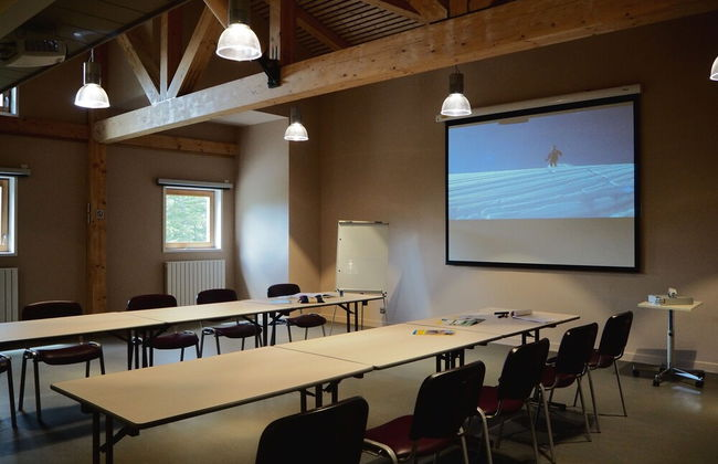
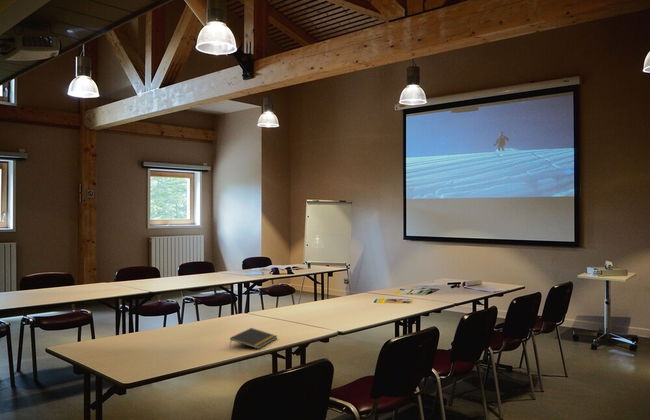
+ notepad [229,327,278,350]
